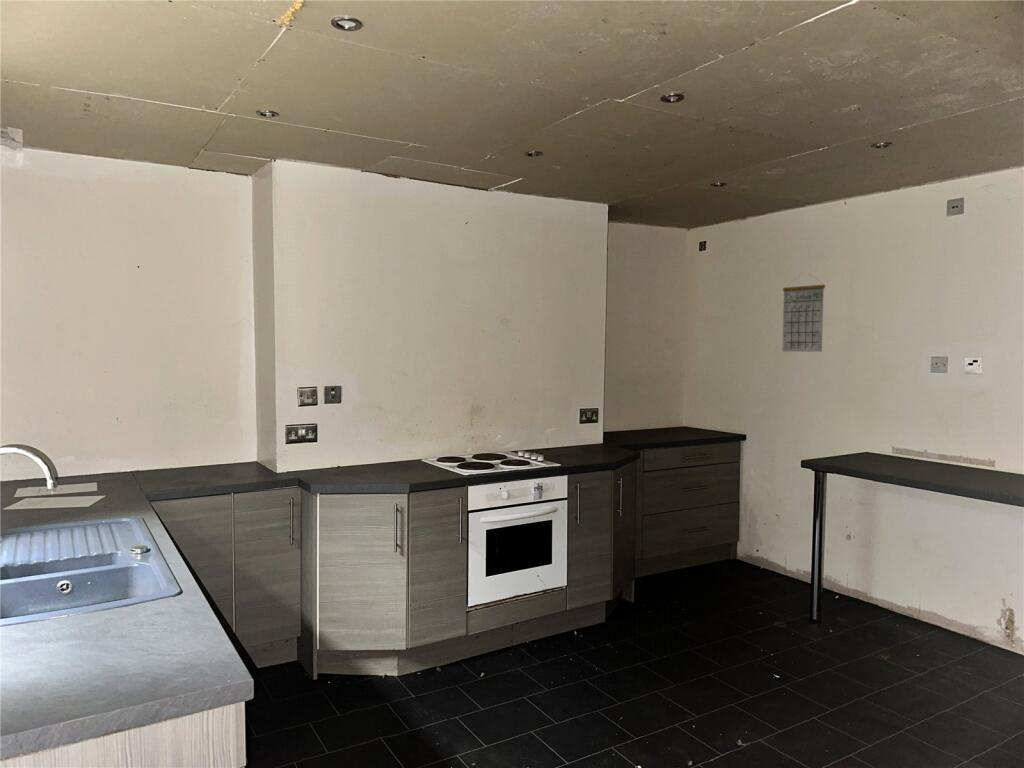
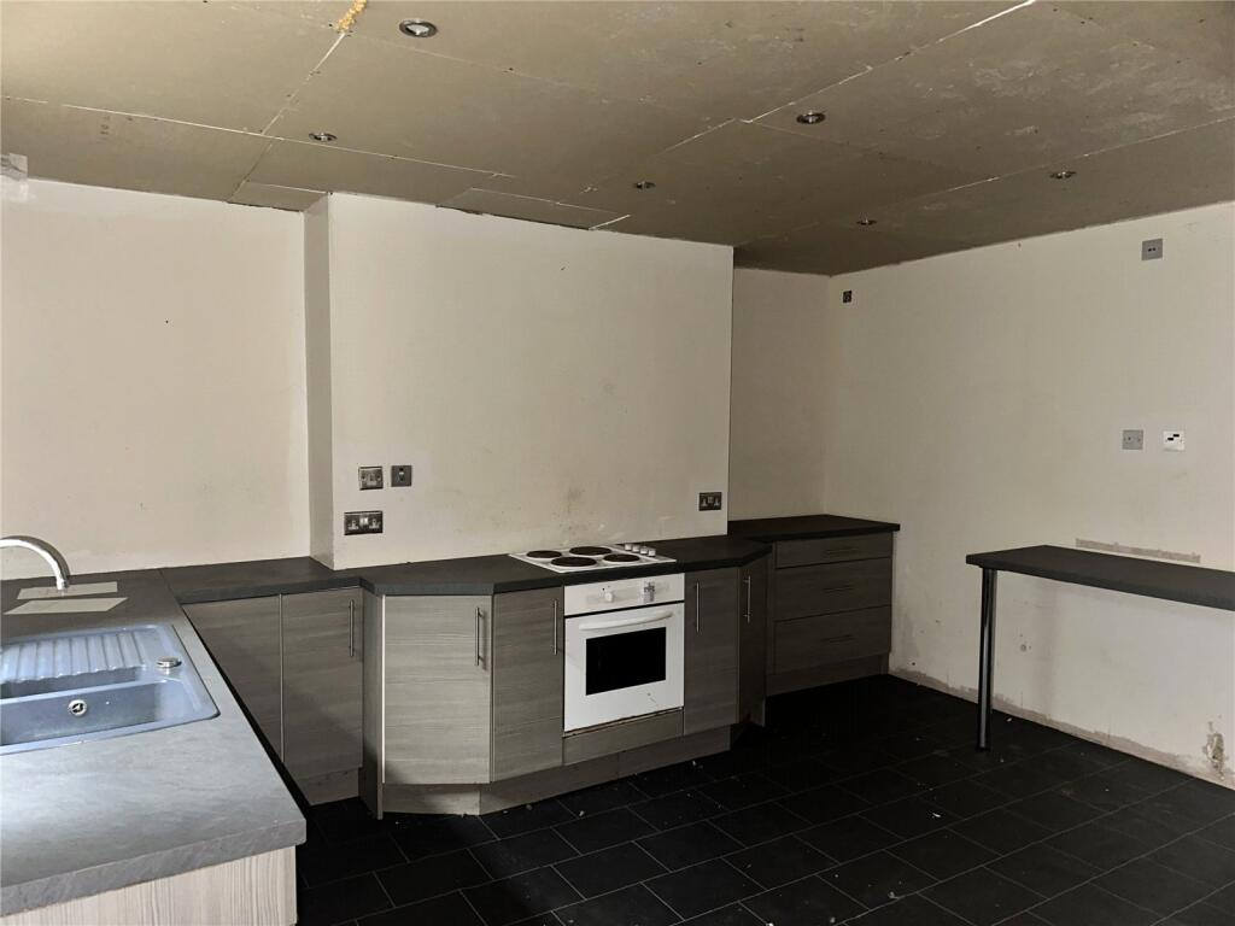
- calendar [781,273,826,353]
